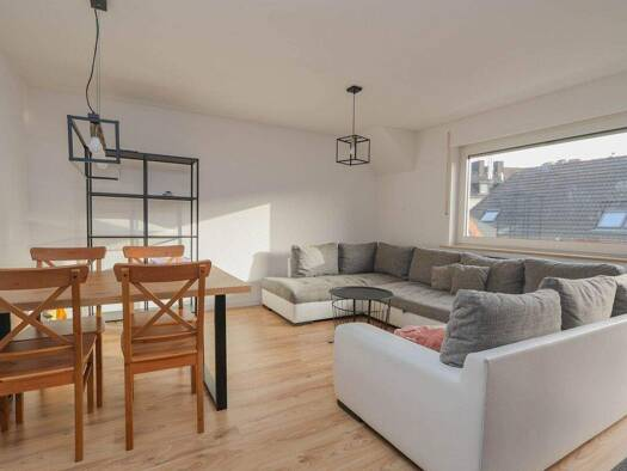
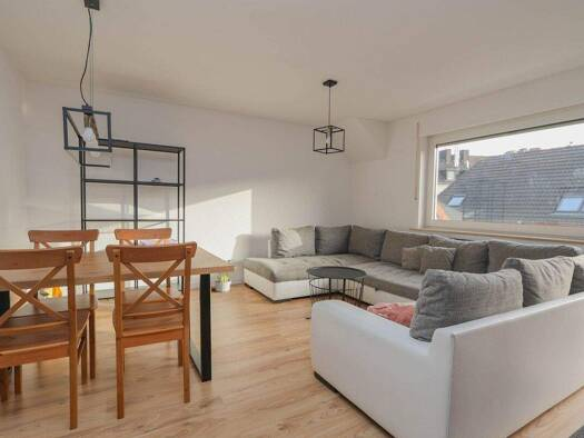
+ potted plant [214,259,238,293]
